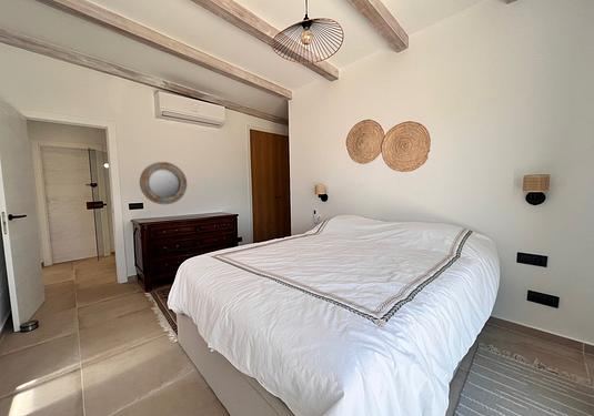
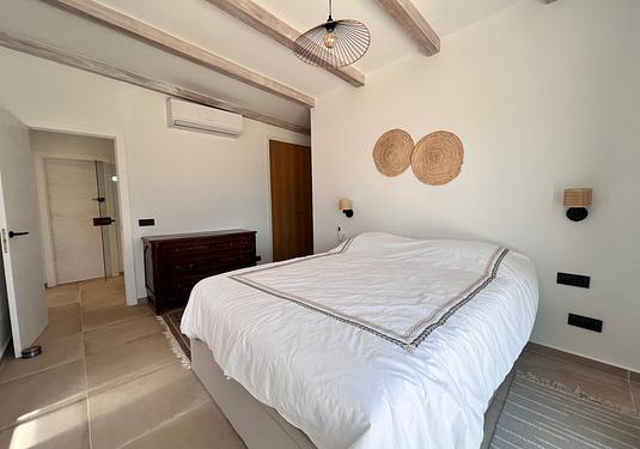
- home mirror [139,161,188,205]
